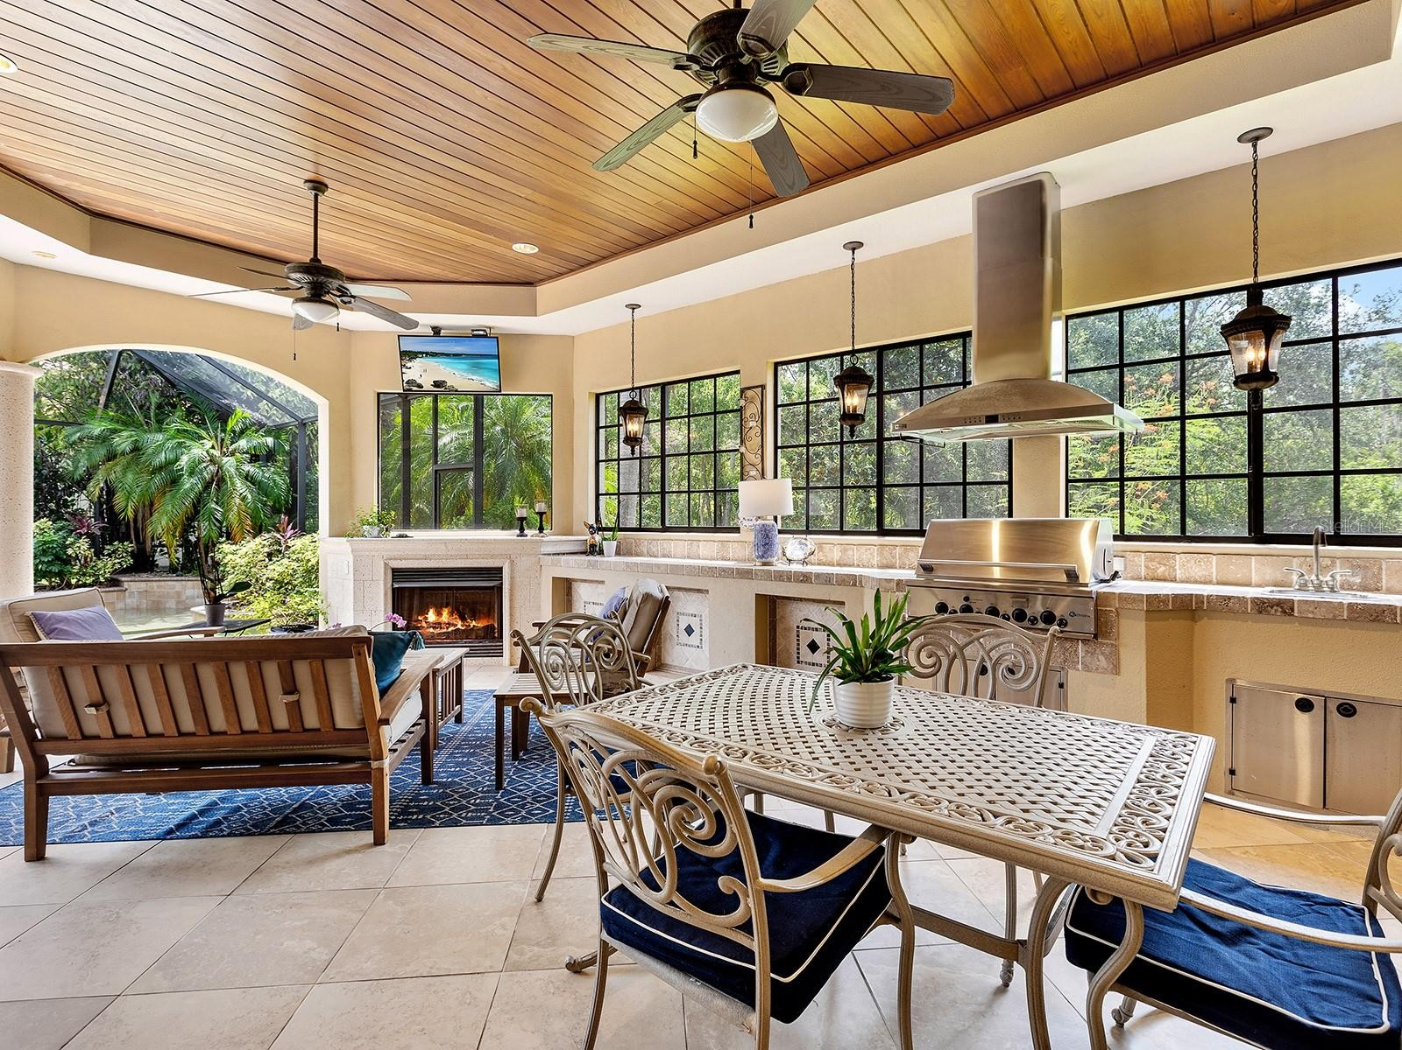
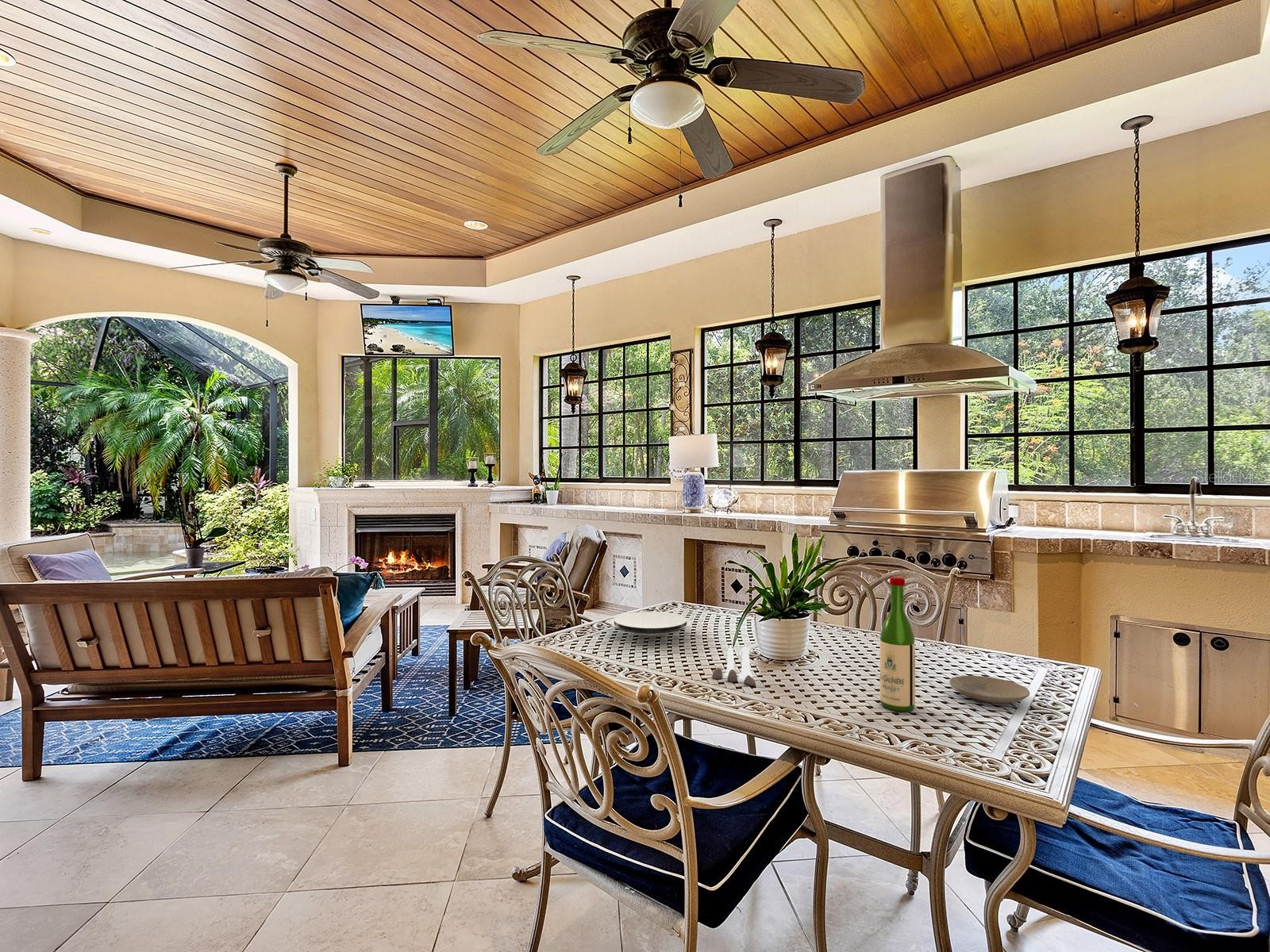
+ salt and pepper shaker set [711,646,756,685]
+ plate [949,675,1030,704]
+ wine bottle [879,576,916,712]
+ plate [610,611,692,637]
